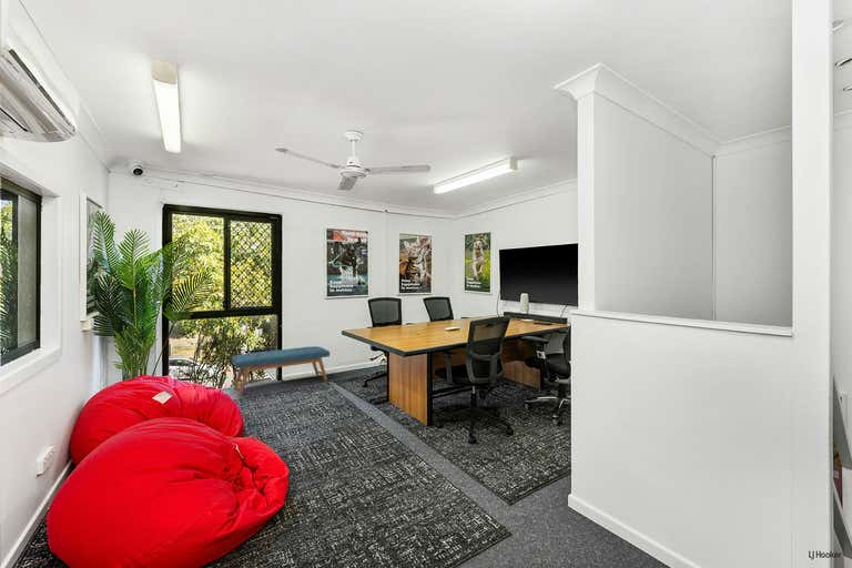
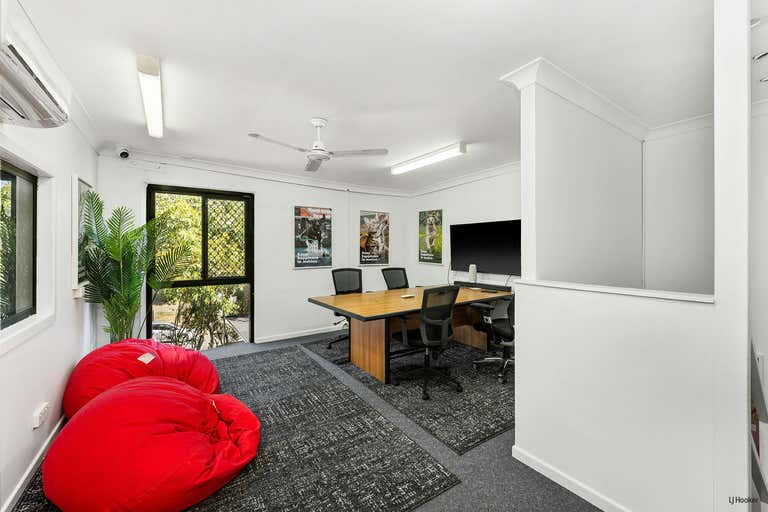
- bench [231,345,331,397]
